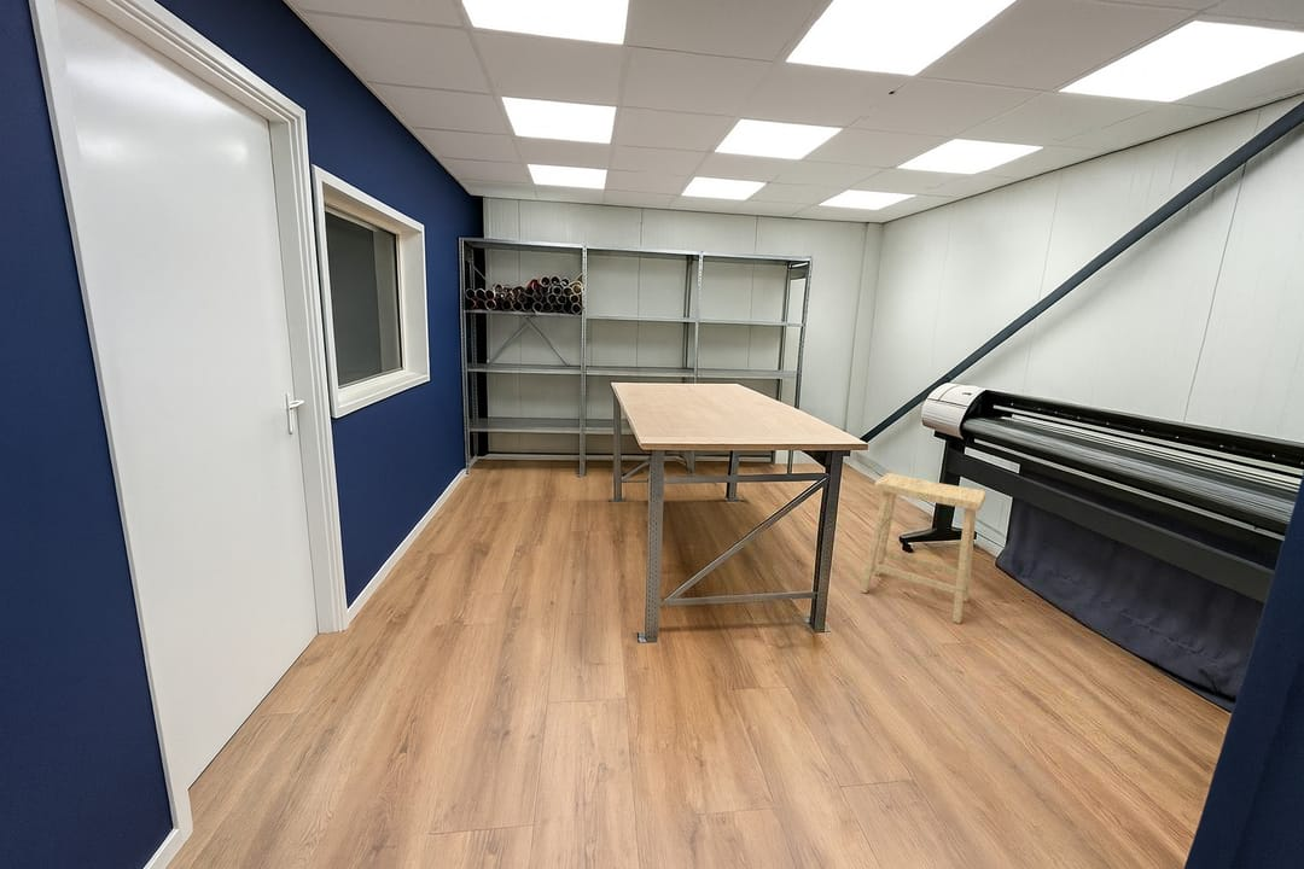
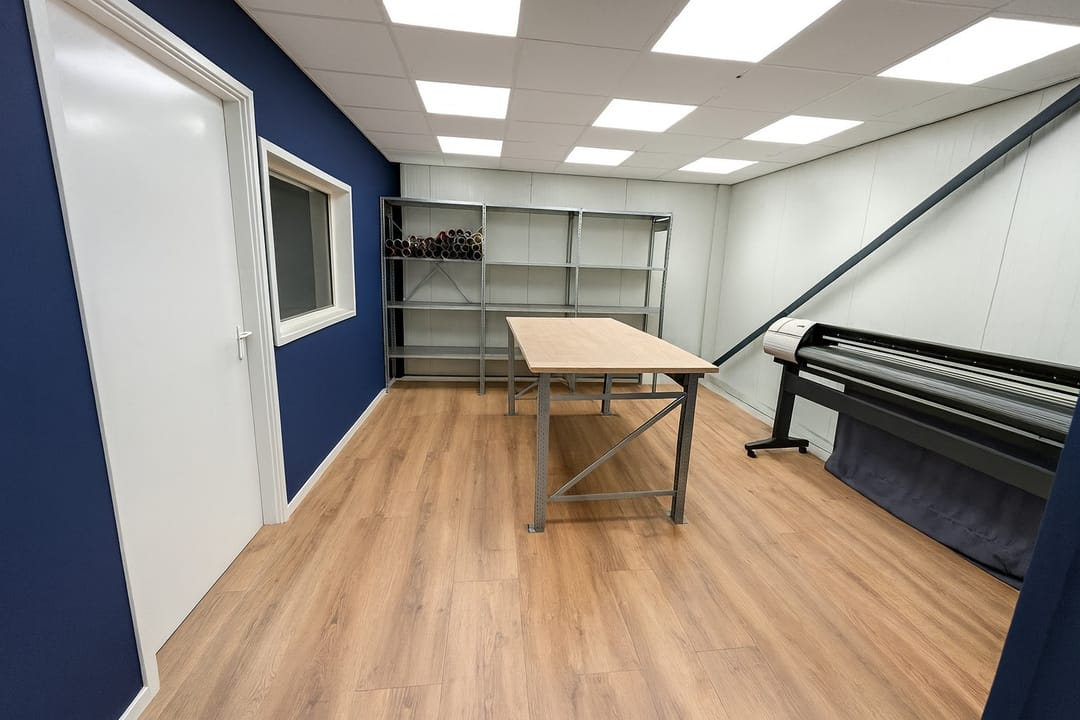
- stool [858,472,988,624]
